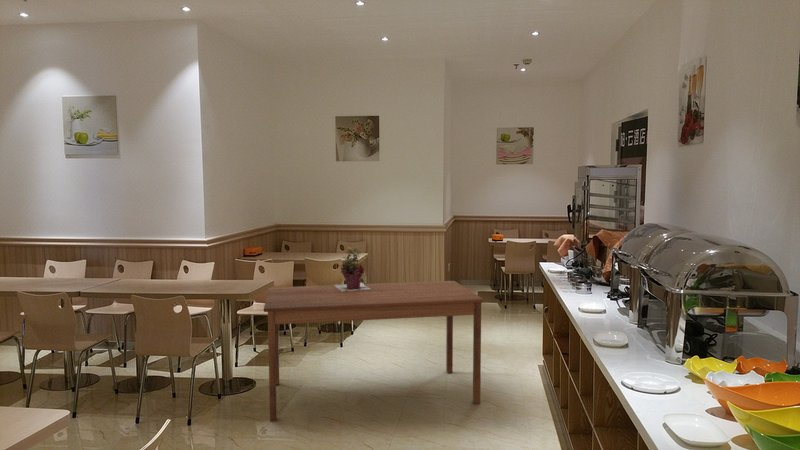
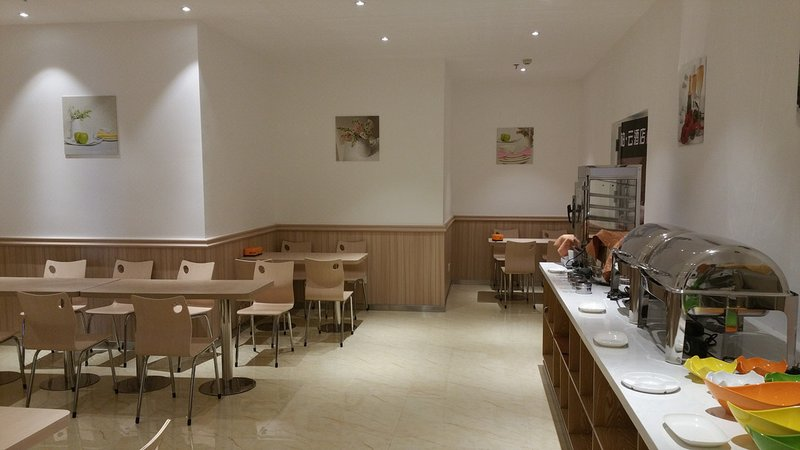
- potted flower [334,245,371,292]
- dining table [263,280,485,422]
